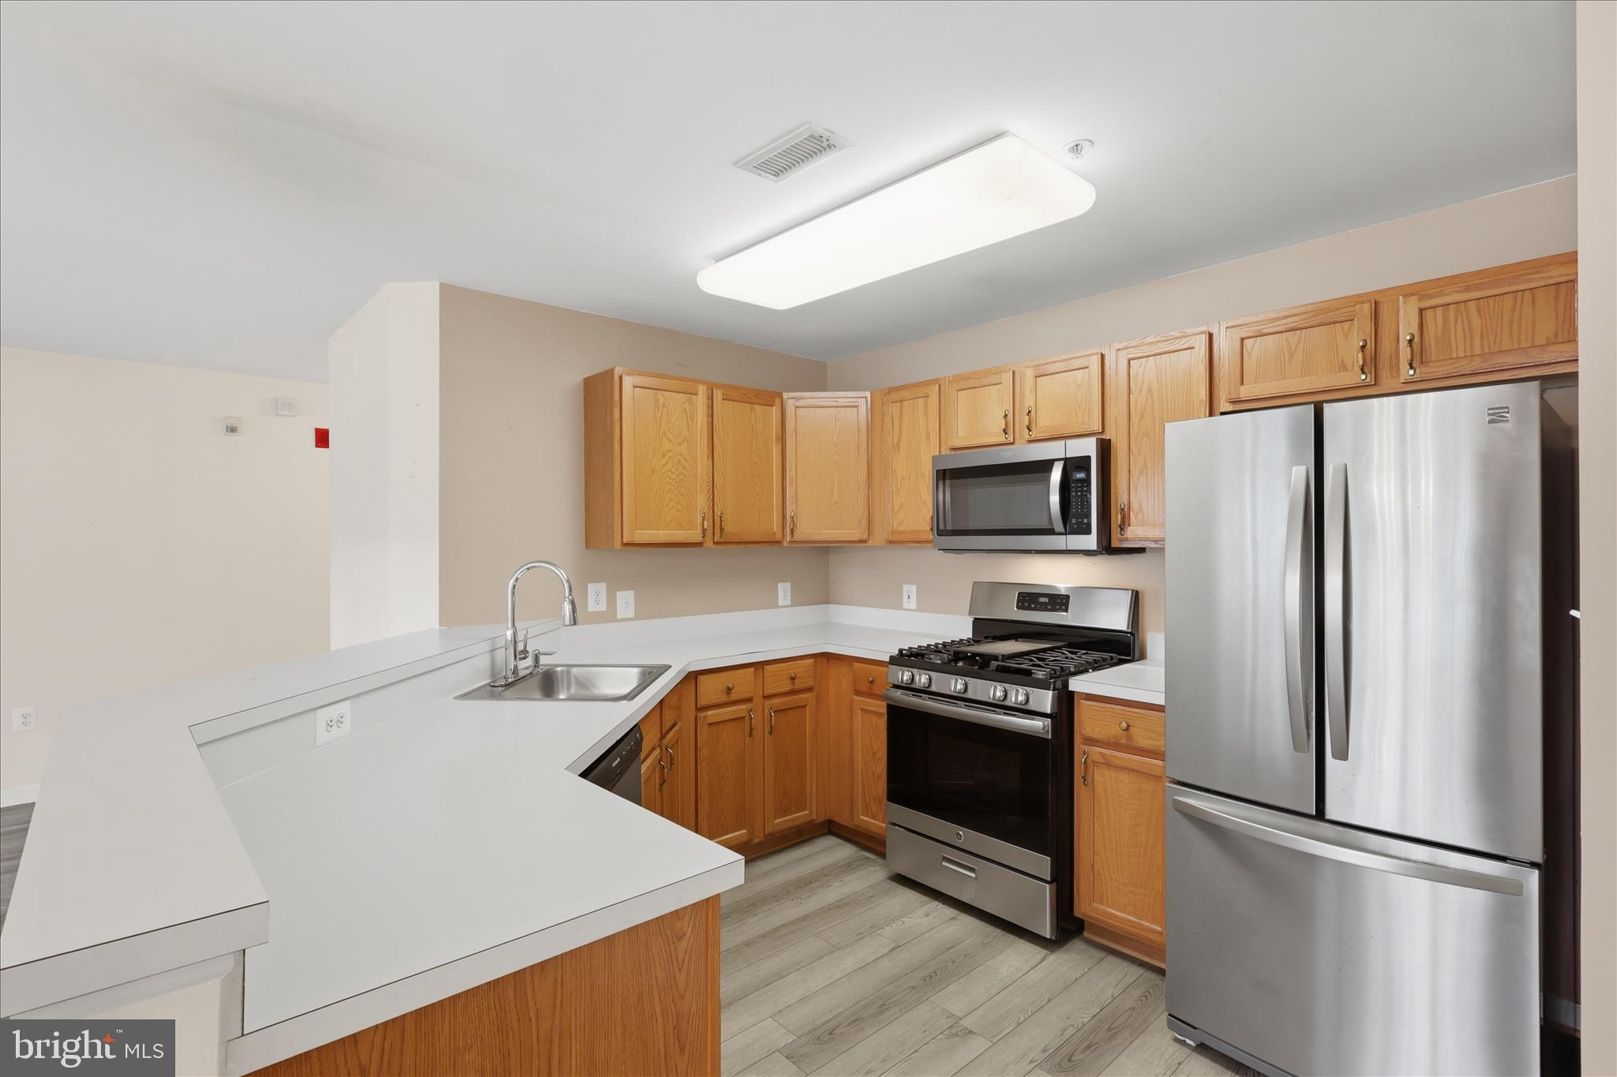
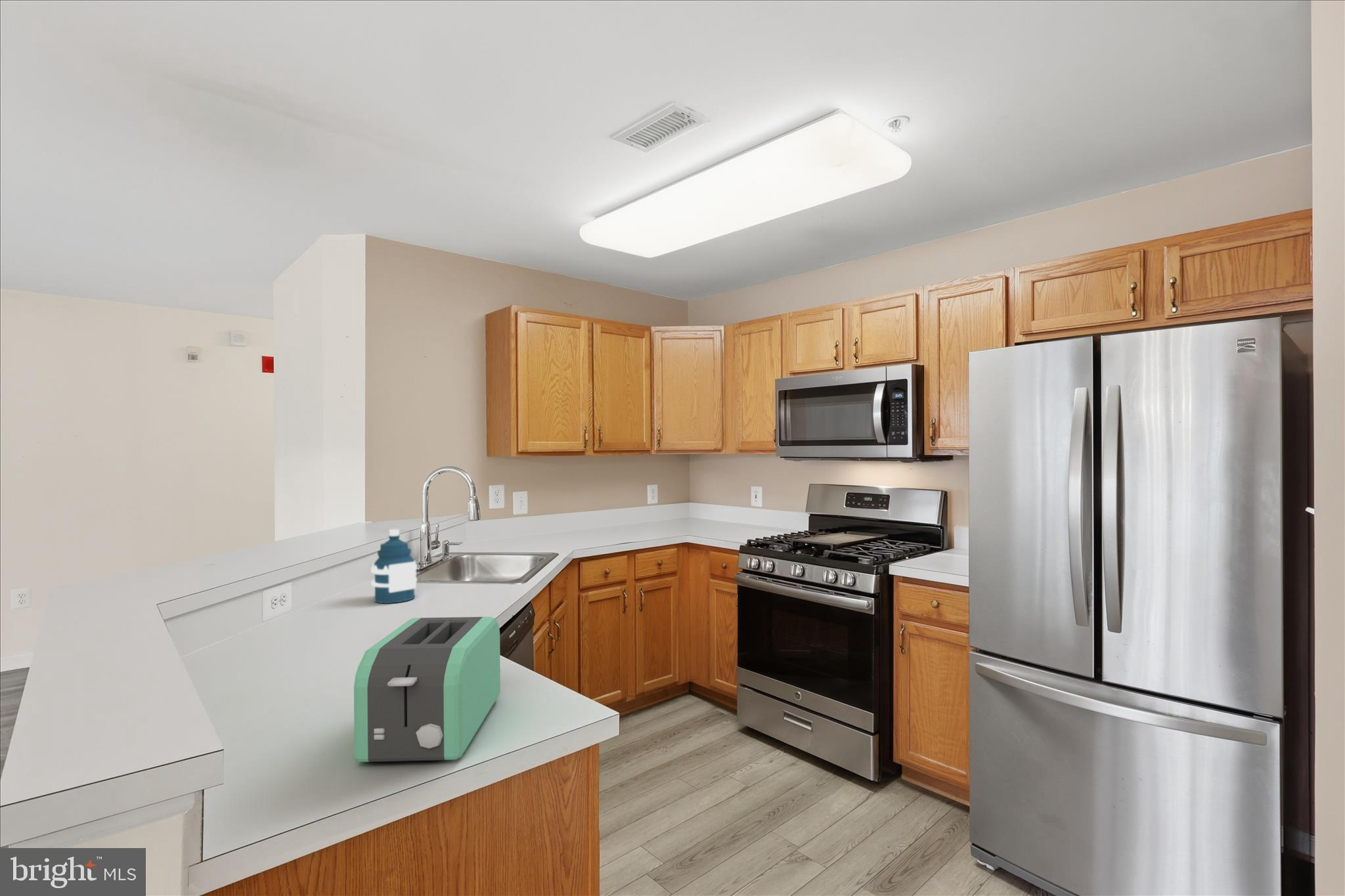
+ toaster [353,616,501,763]
+ water bottle [370,528,418,604]
